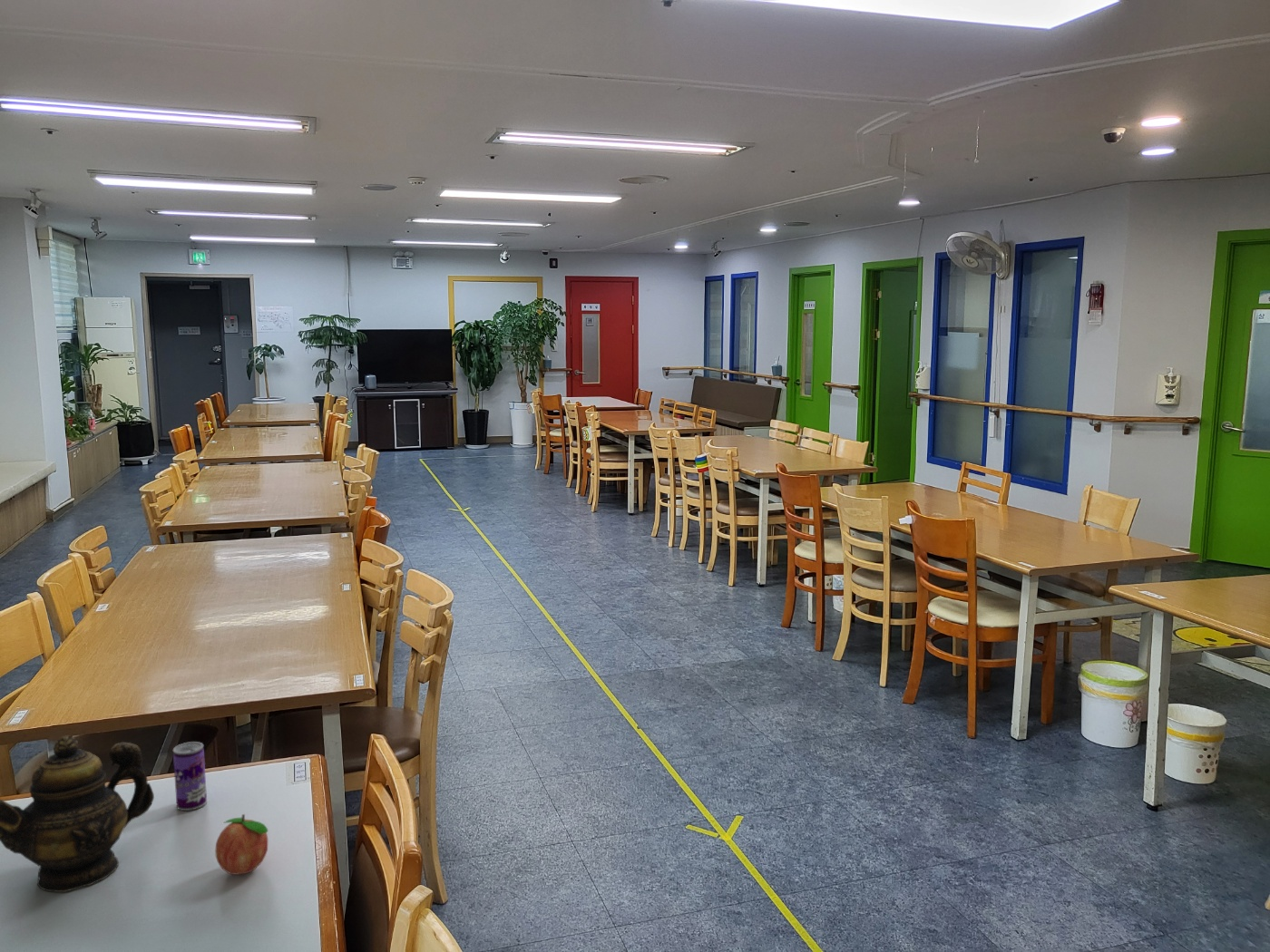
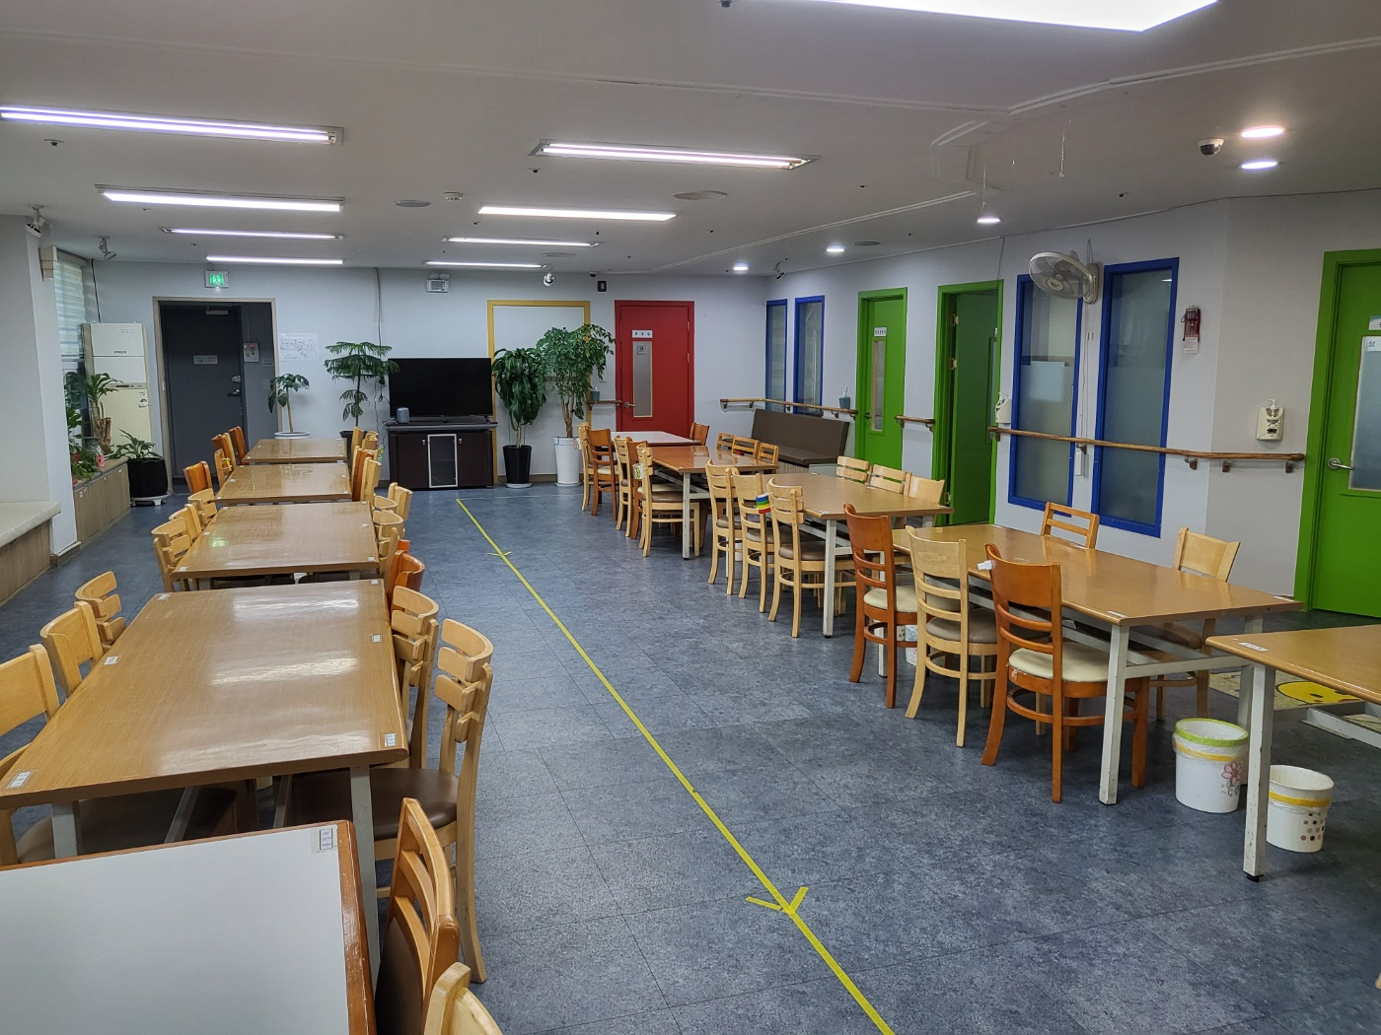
- beverage can [172,741,208,811]
- teapot [0,734,155,893]
- fruit [214,813,269,876]
